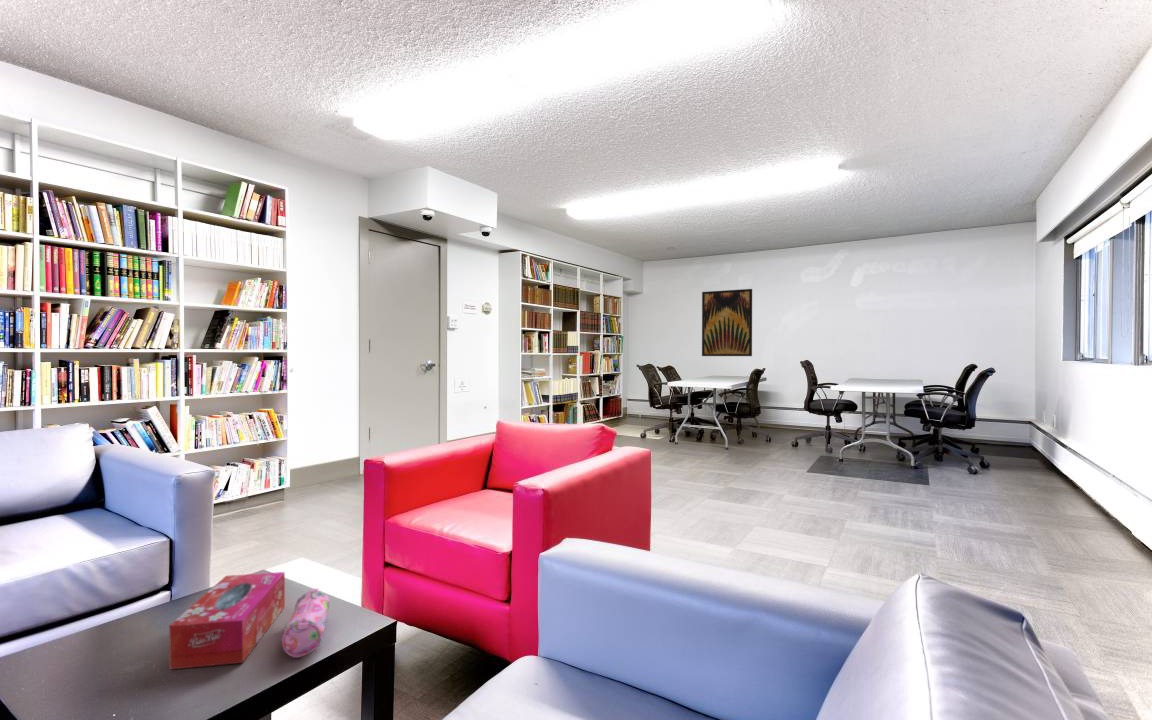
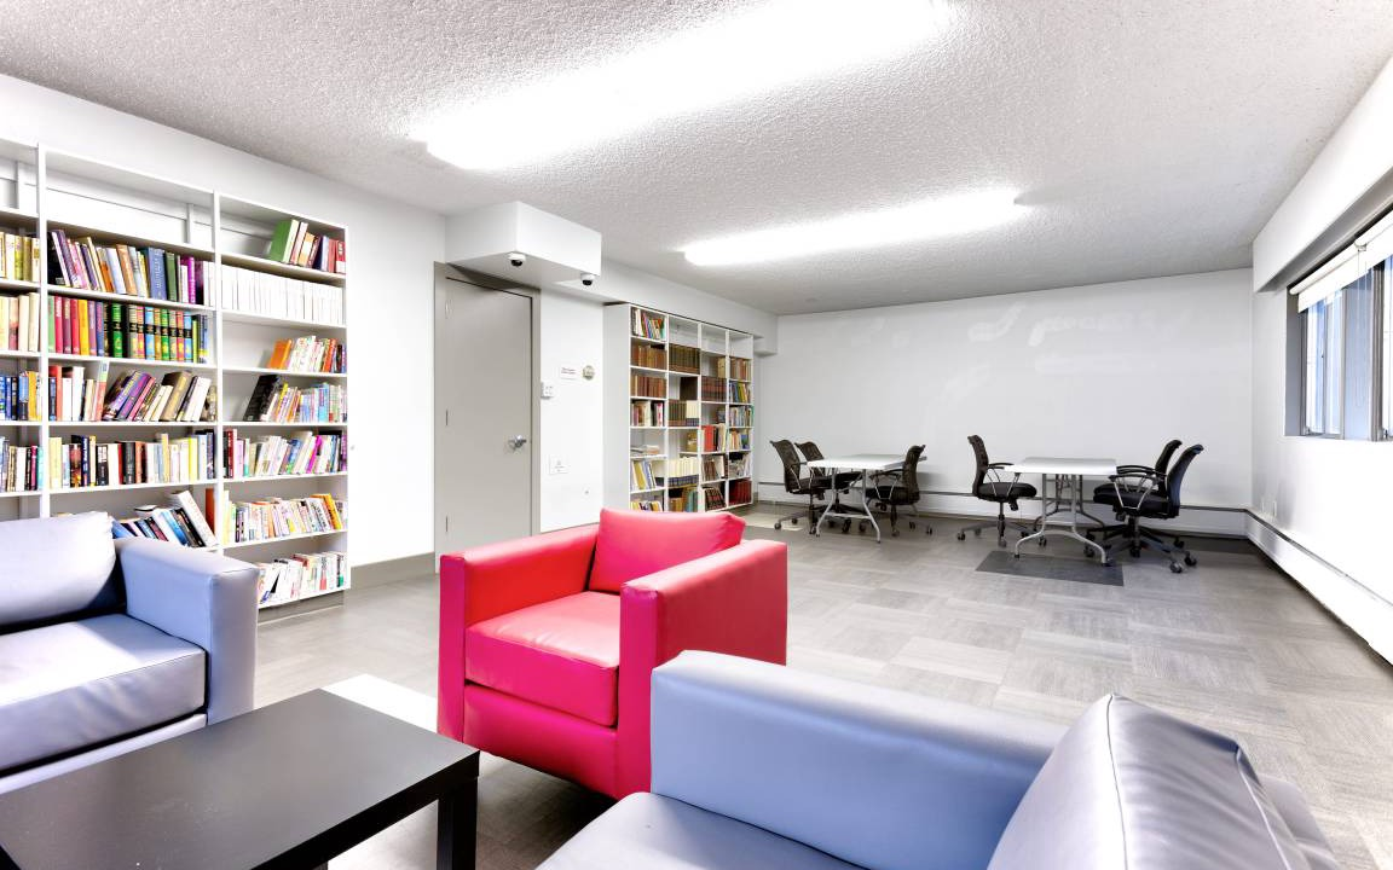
- tissue box [168,571,286,670]
- wall art [701,288,753,357]
- pencil case [281,588,330,659]
